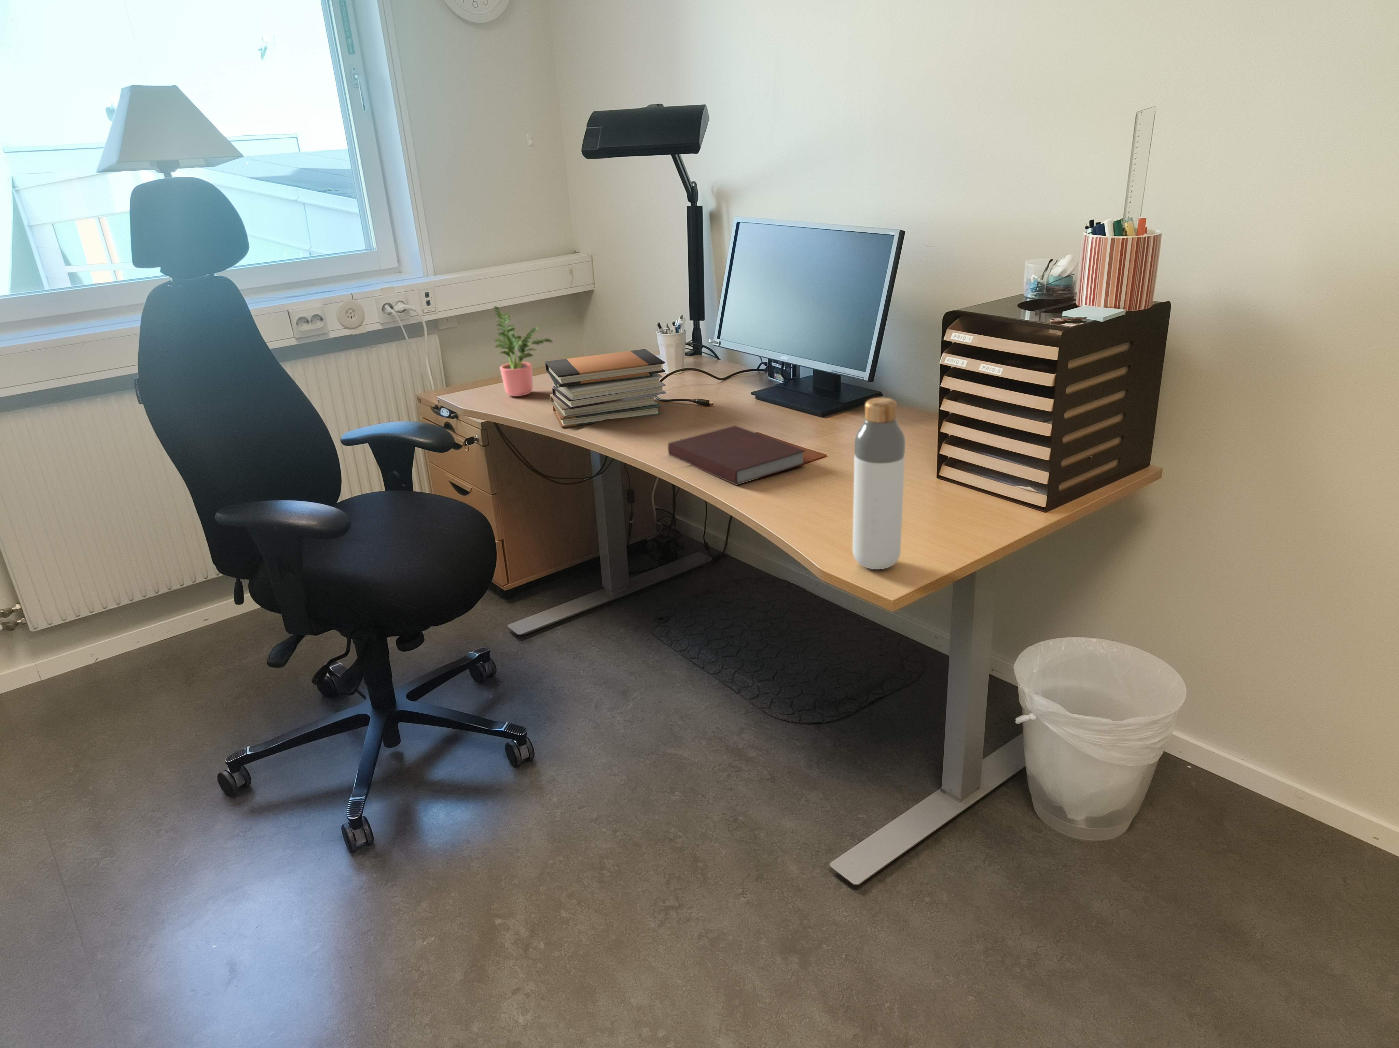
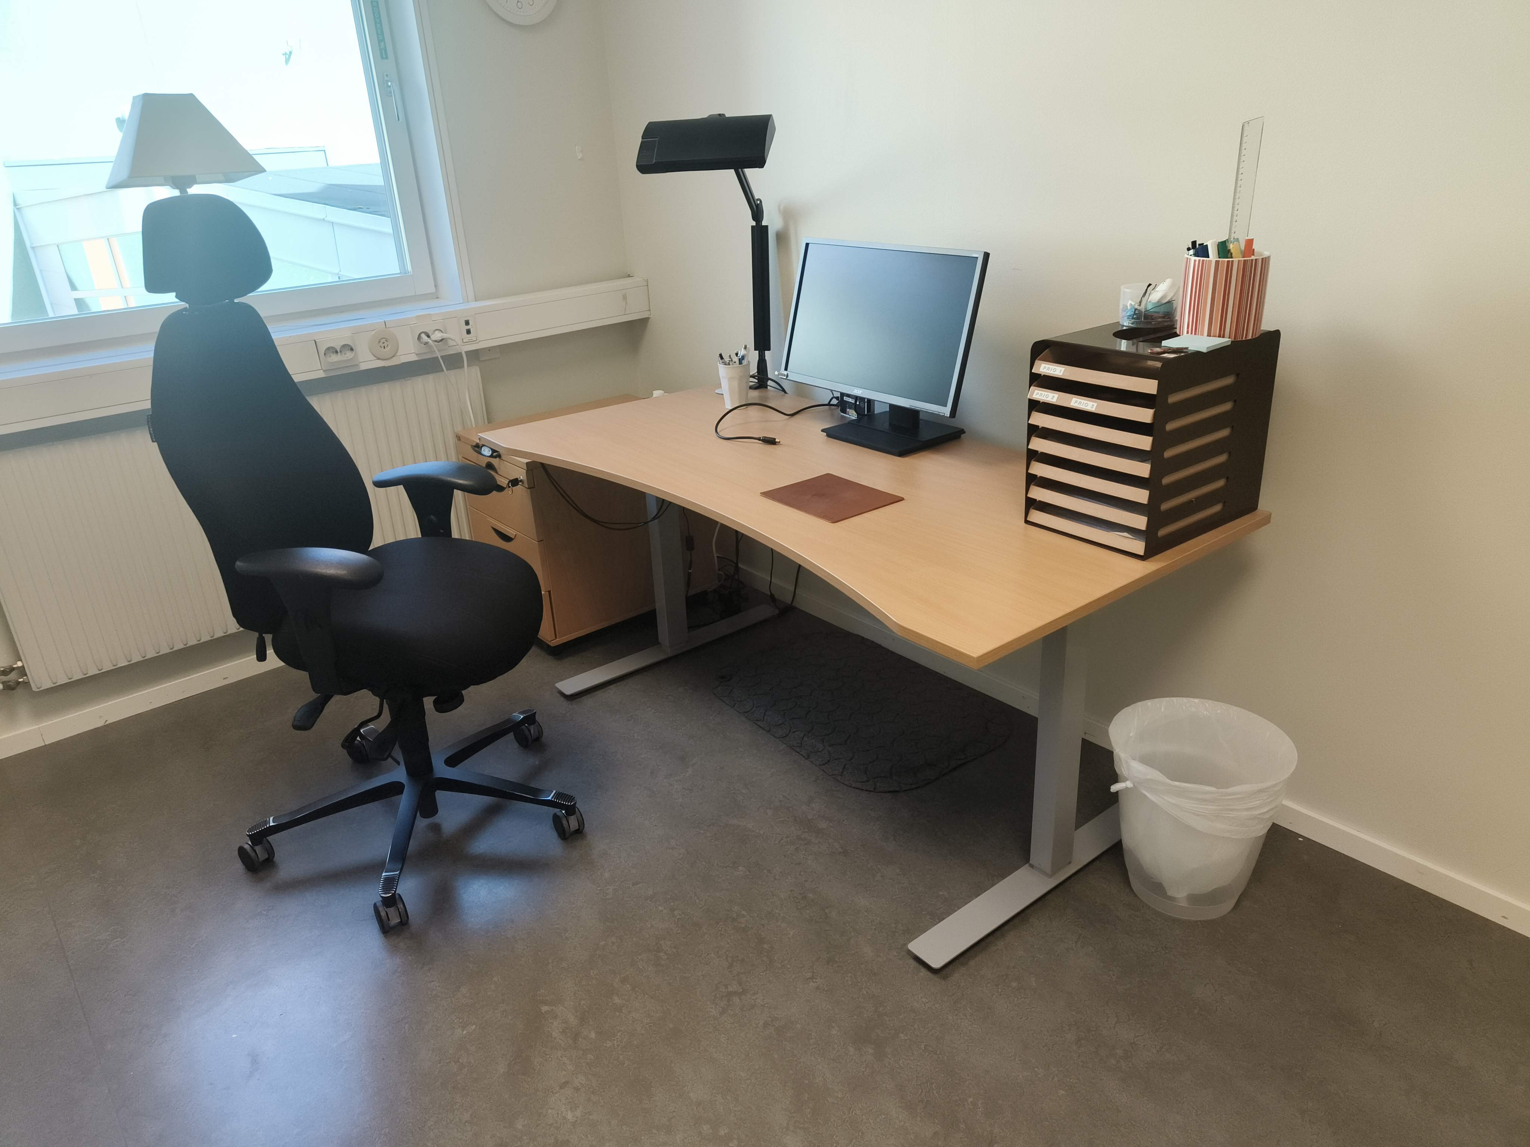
- bottle [853,397,905,570]
- potted plant [494,304,553,396]
- book stack [545,349,666,428]
- notebook [668,425,806,485]
